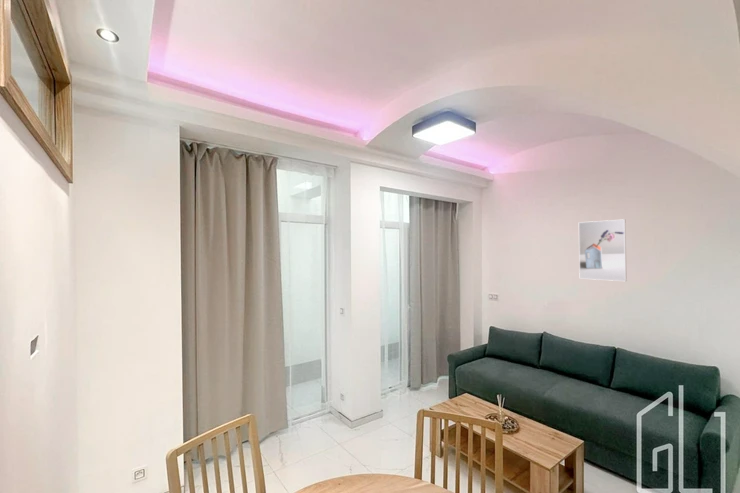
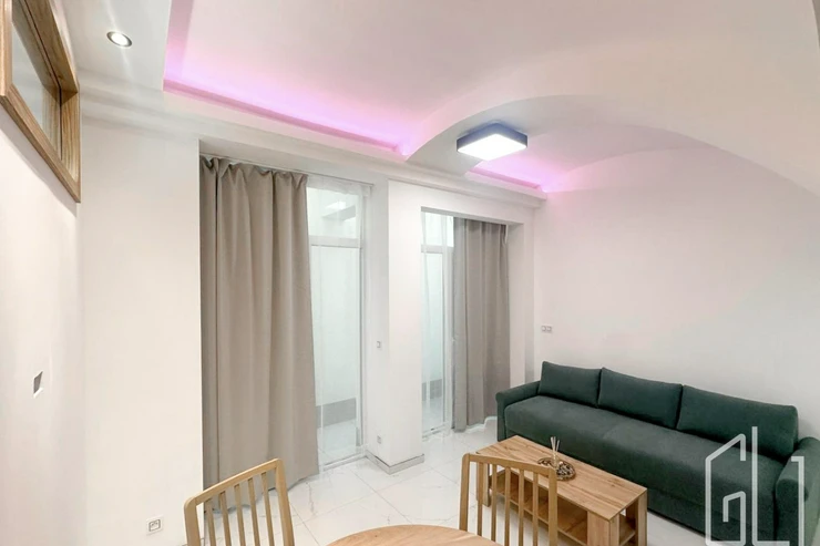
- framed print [578,218,628,282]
